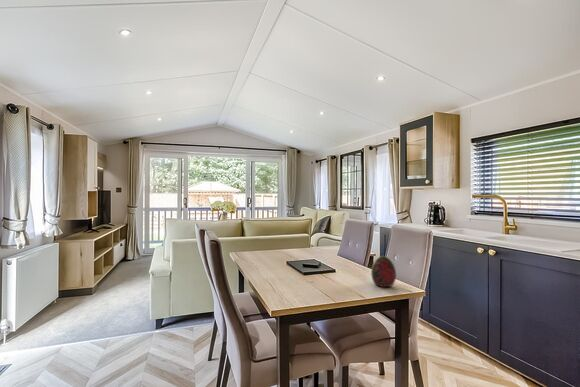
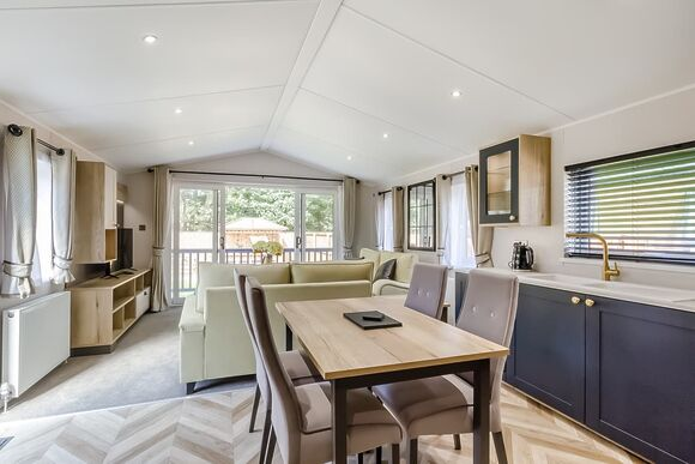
- decorative egg [370,255,397,288]
